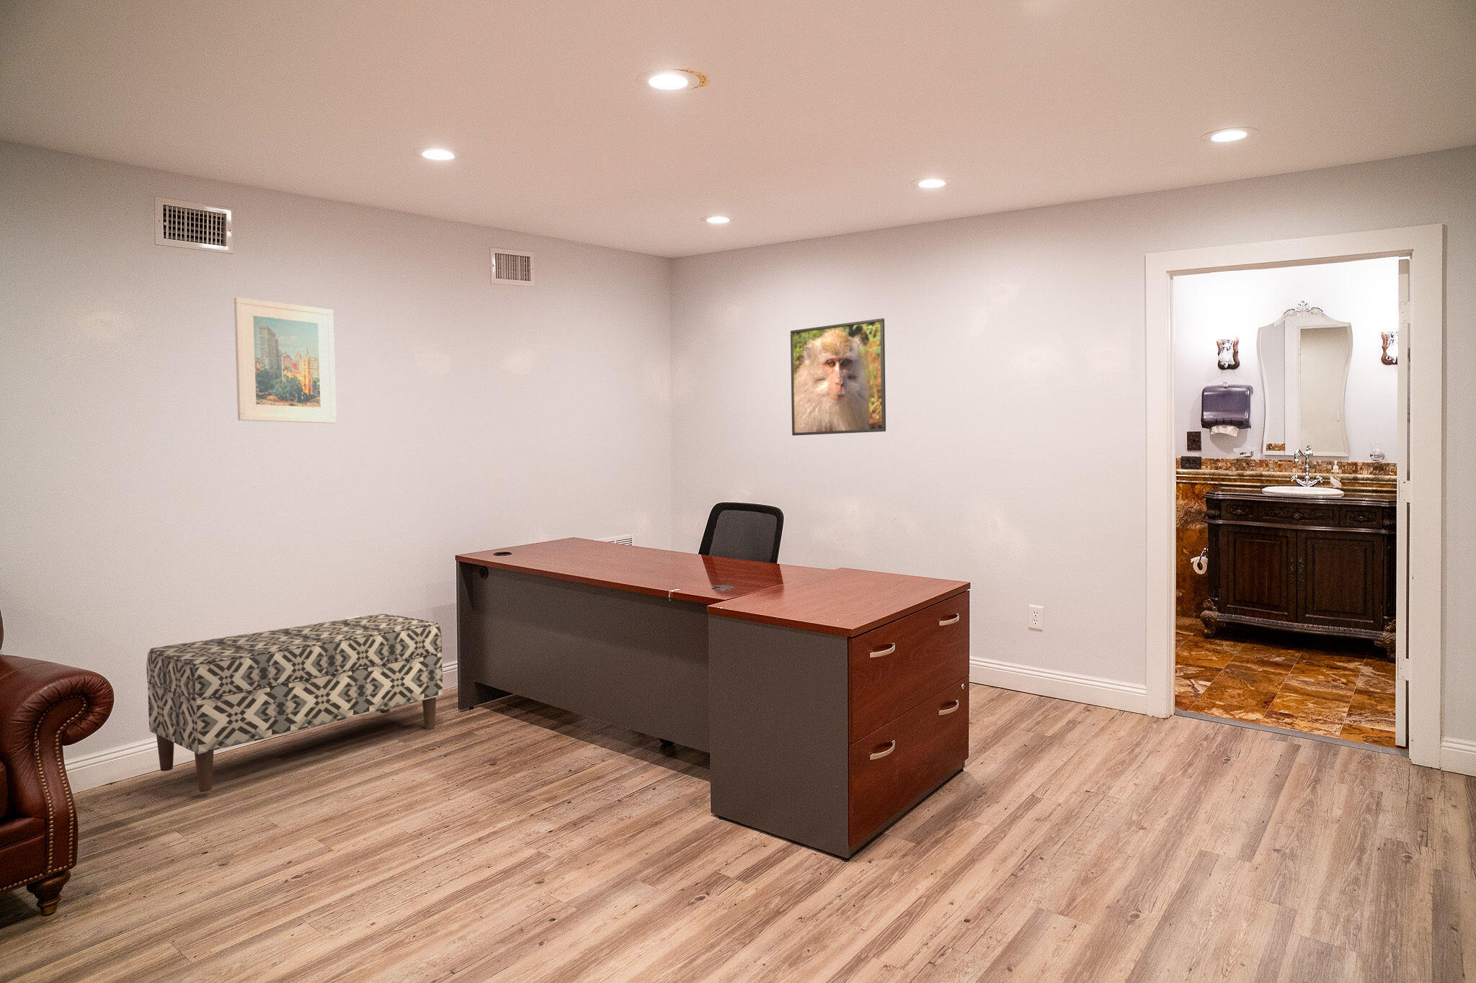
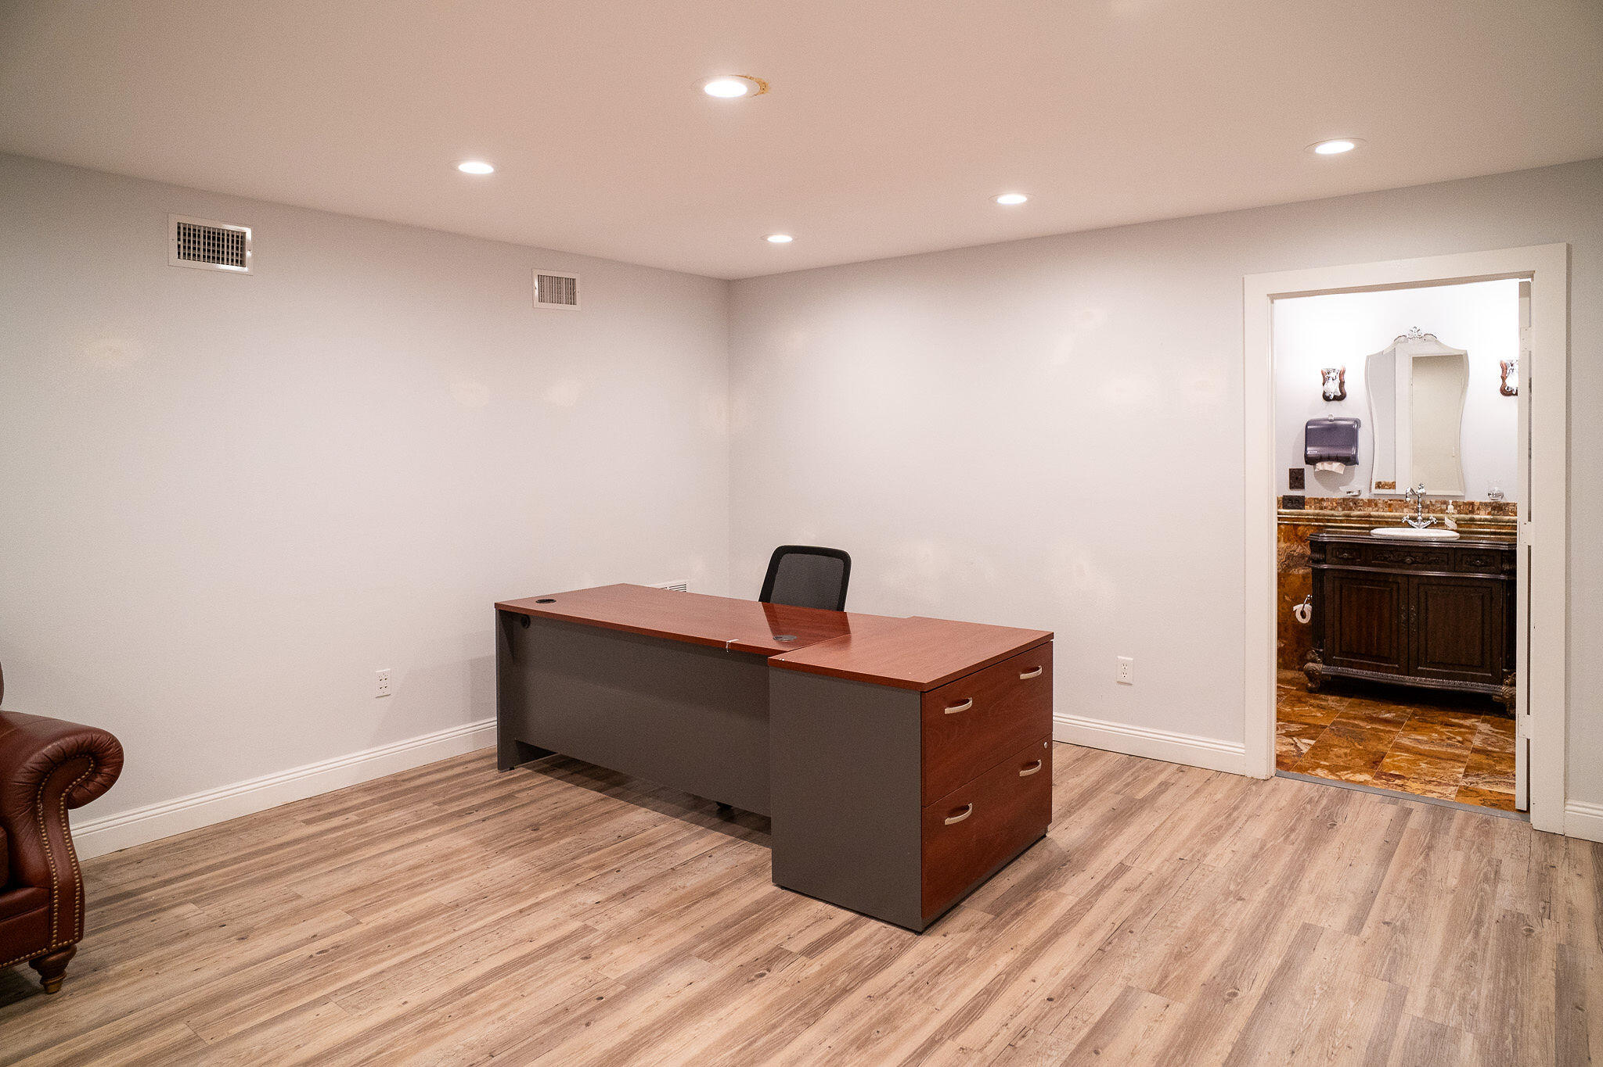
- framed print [234,296,337,425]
- bench [146,613,443,793]
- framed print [790,317,887,437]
